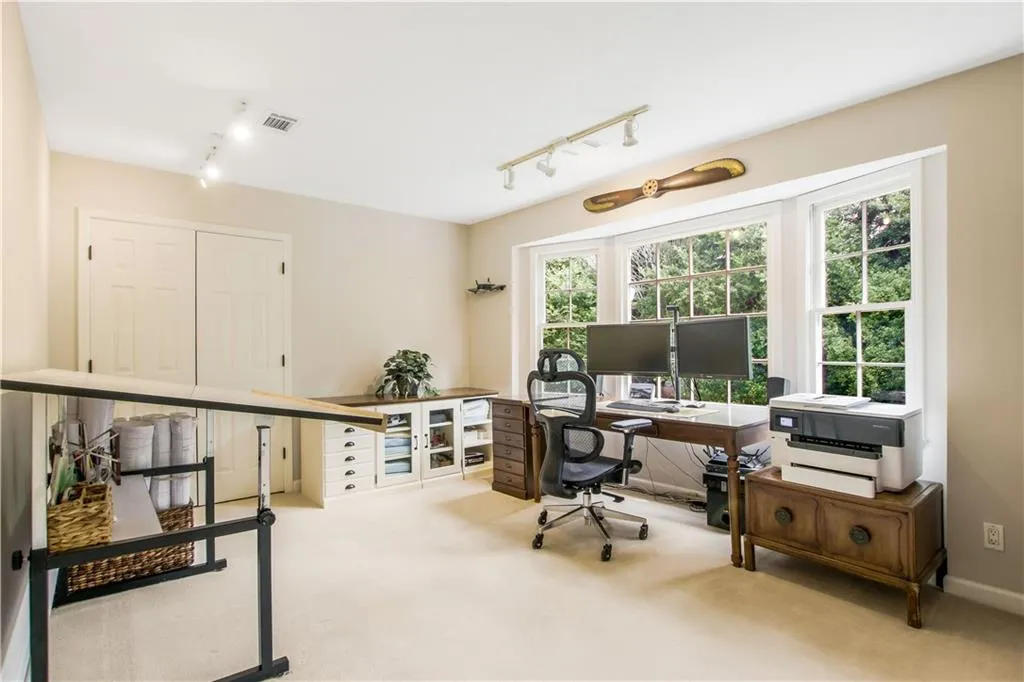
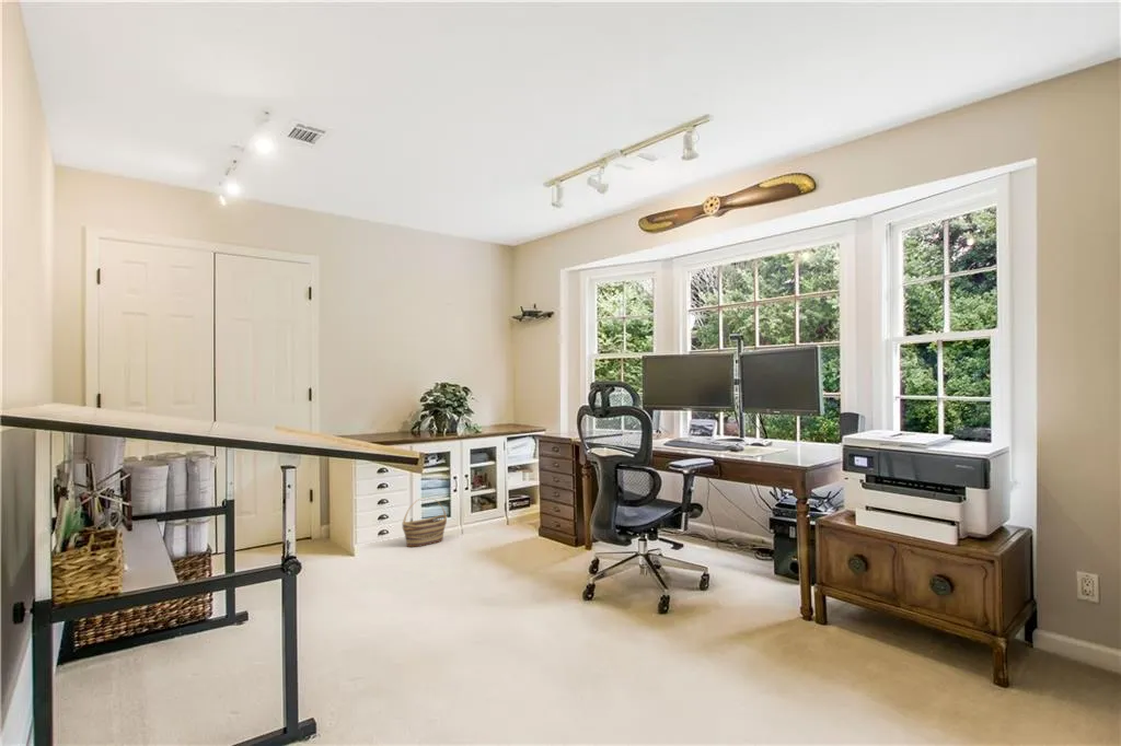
+ basket [402,497,448,548]
